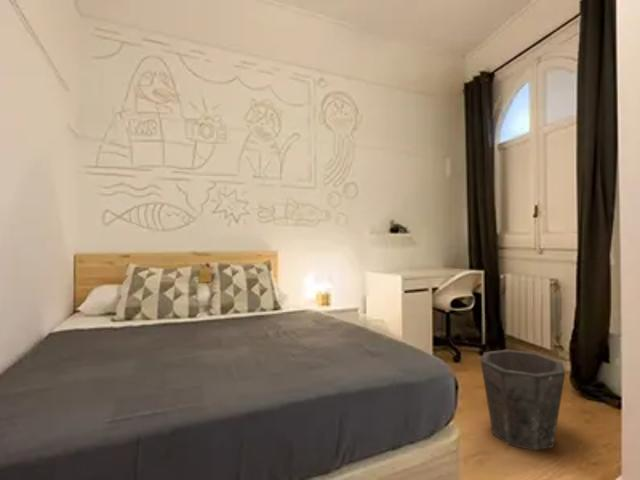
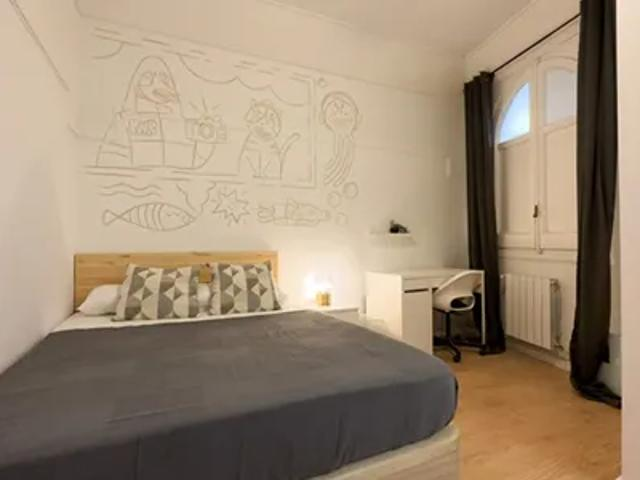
- waste bin [480,349,566,452]
